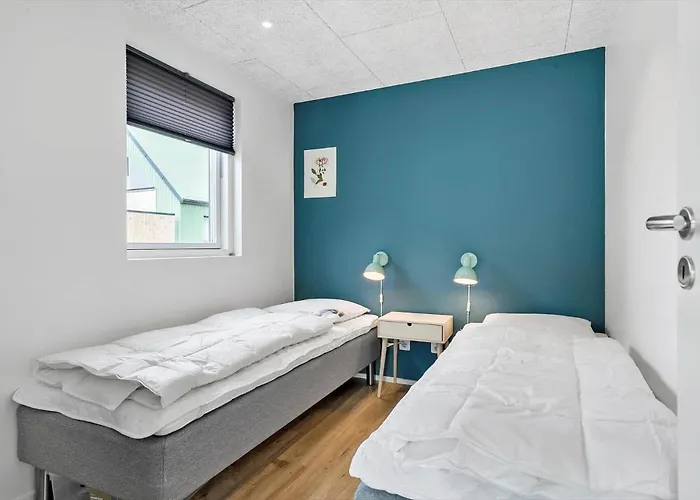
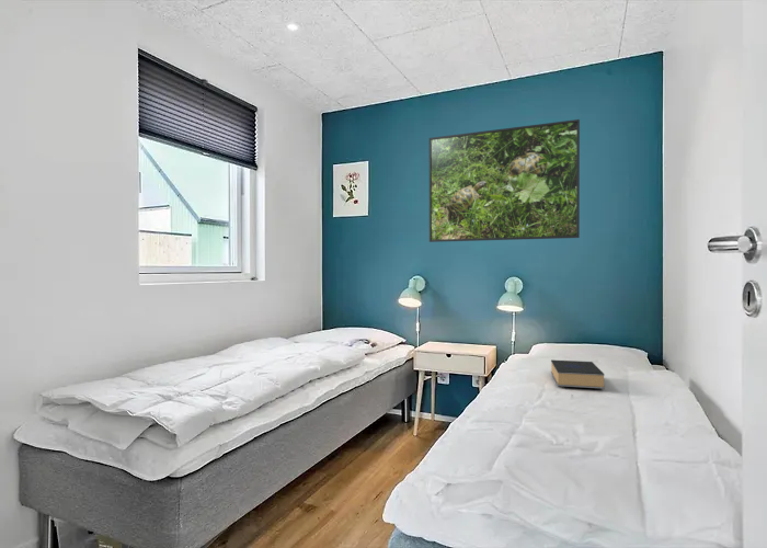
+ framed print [428,118,581,243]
+ book [550,358,606,390]
